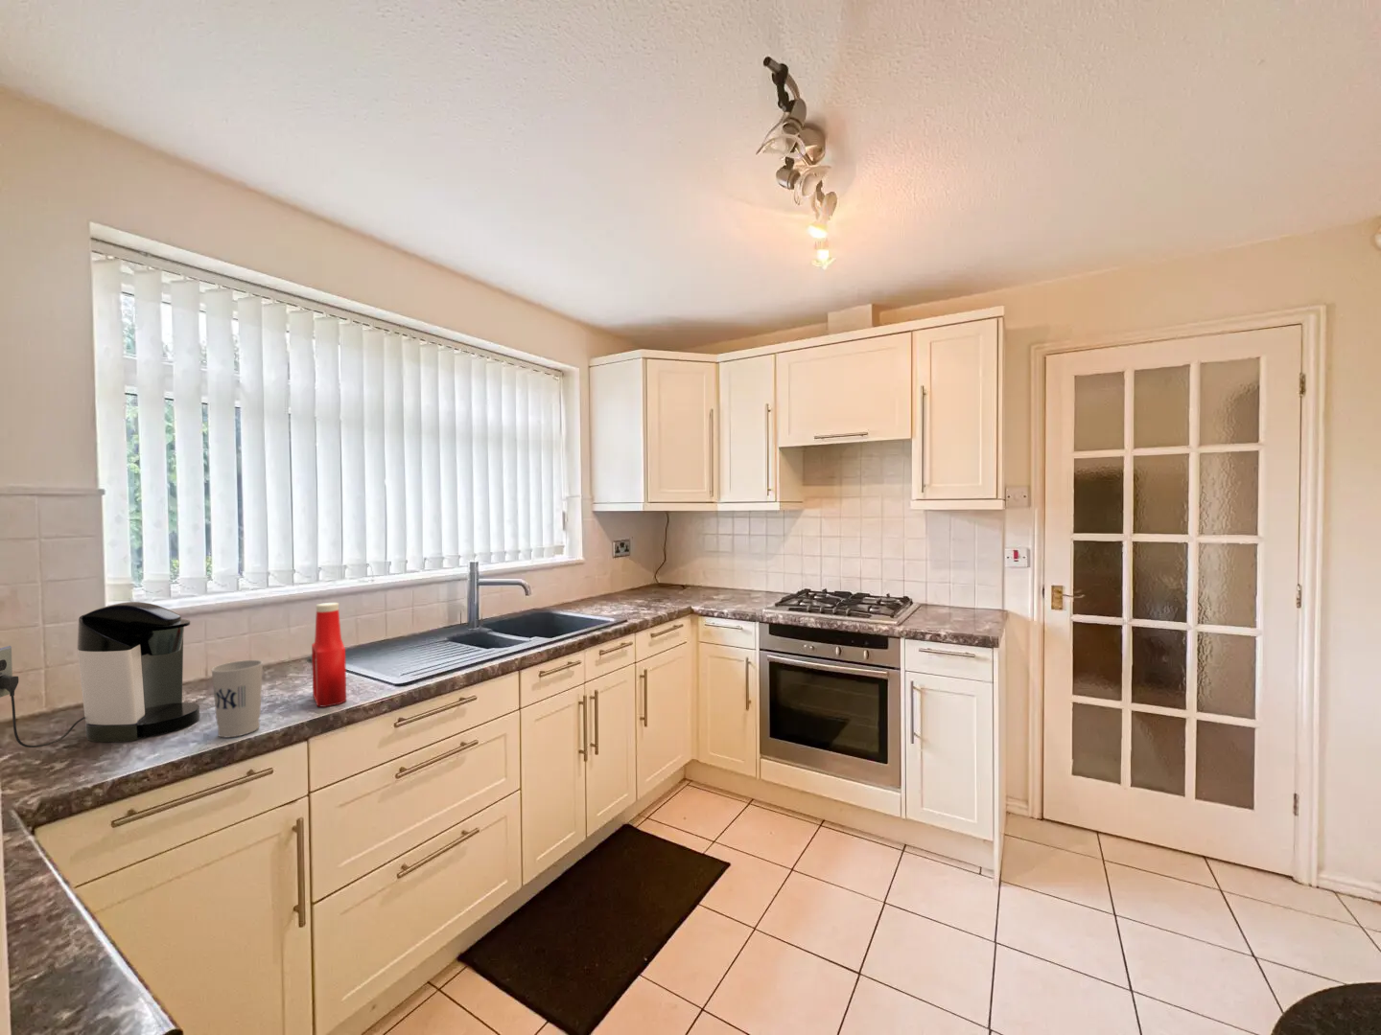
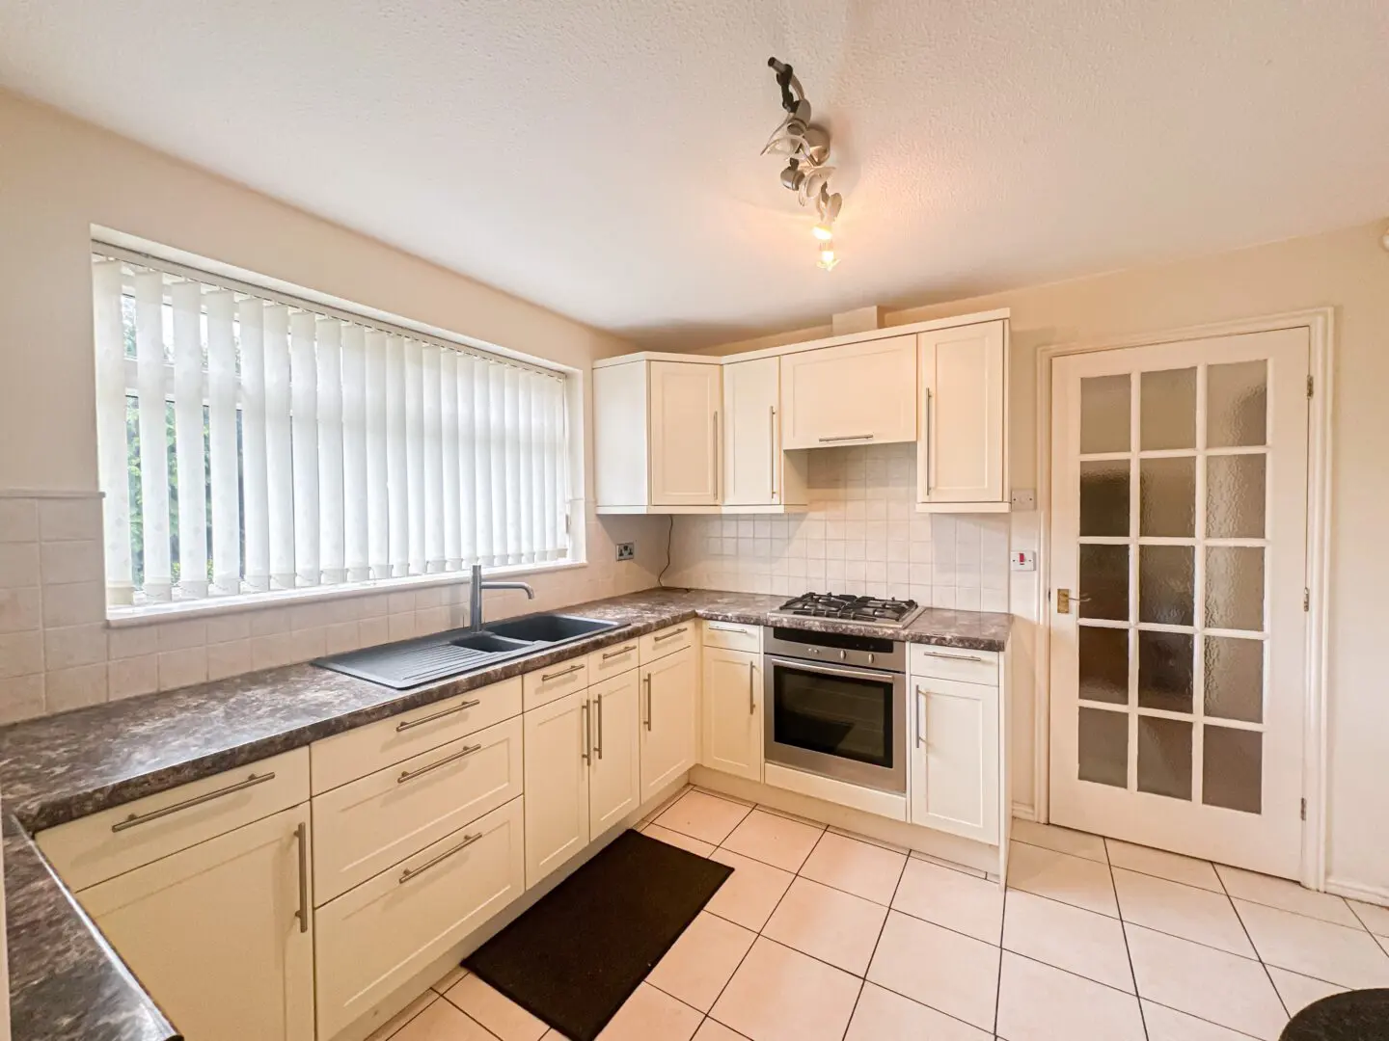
- soap bottle [311,602,347,708]
- coffee maker [0,601,200,748]
- cup [210,659,264,738]
